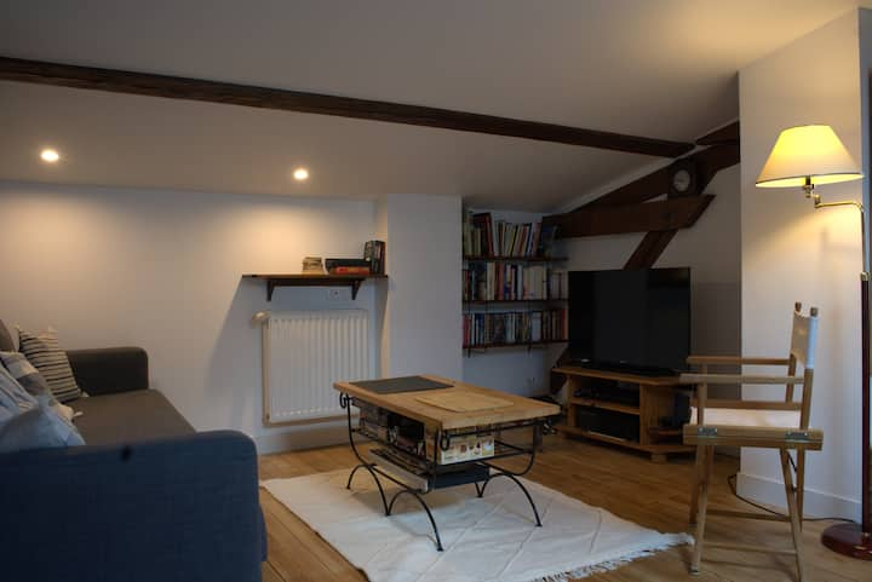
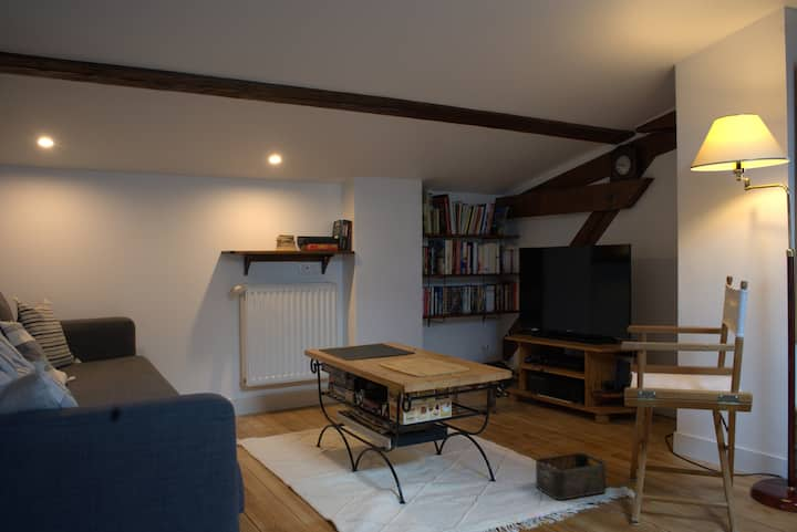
+ storage bin [535,451,608,501]
